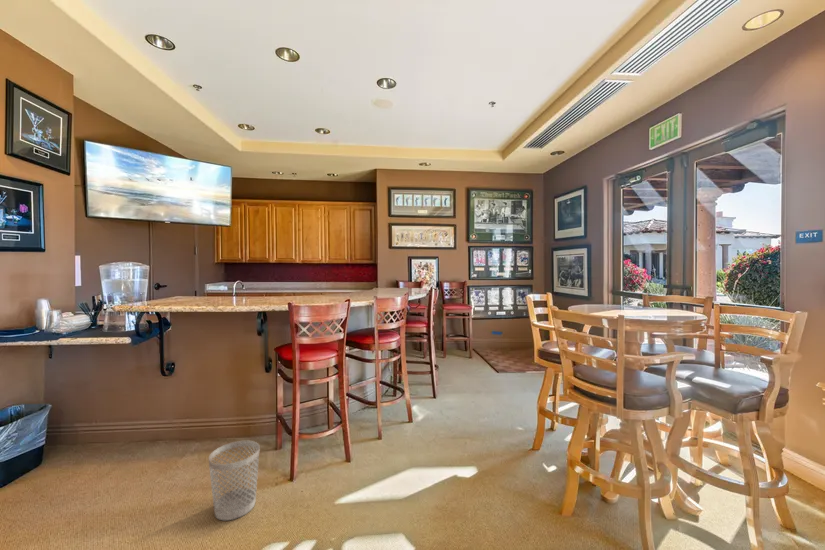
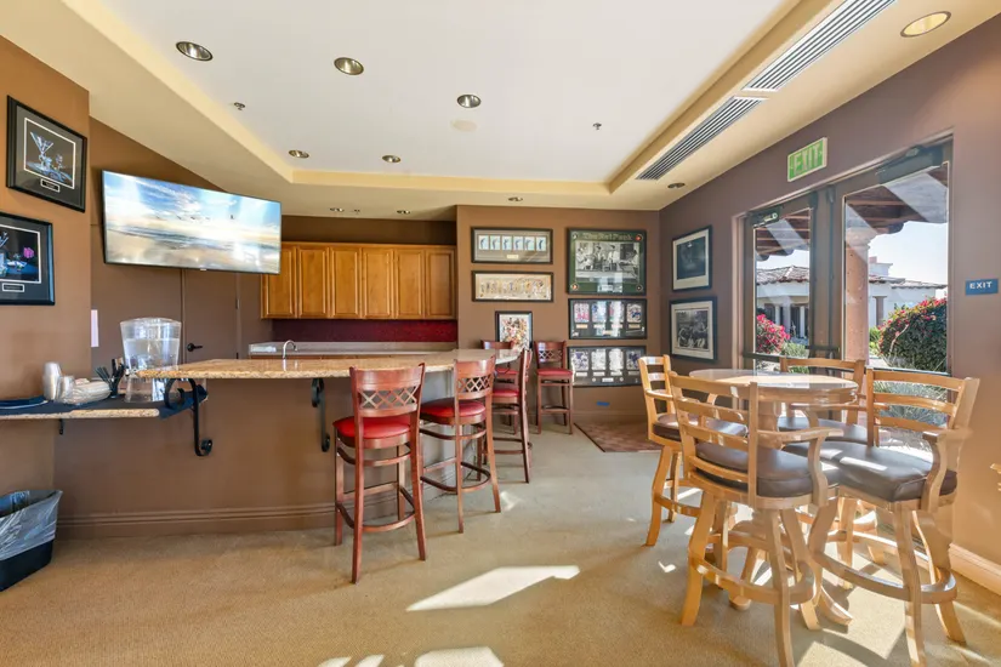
- wastebasket [208,440,261,521]
